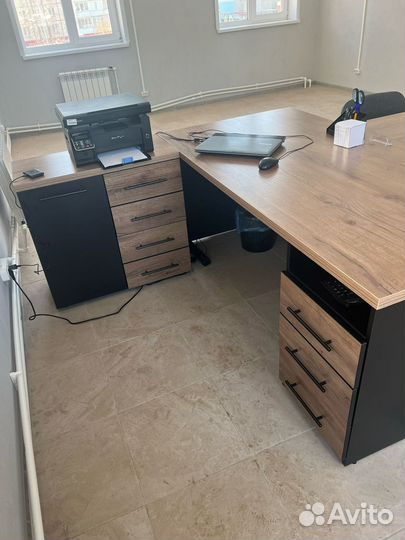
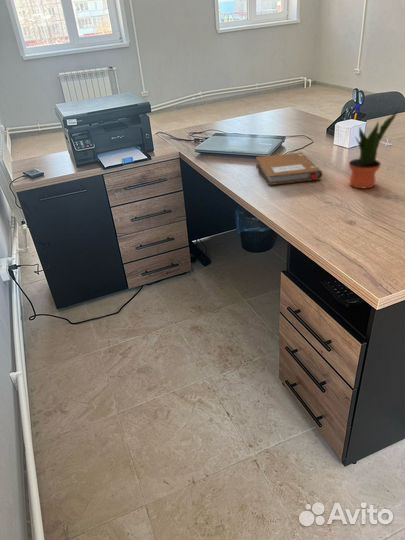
+ potted plant [348,108,400,189]
+ notebook [255,151,323,186]
